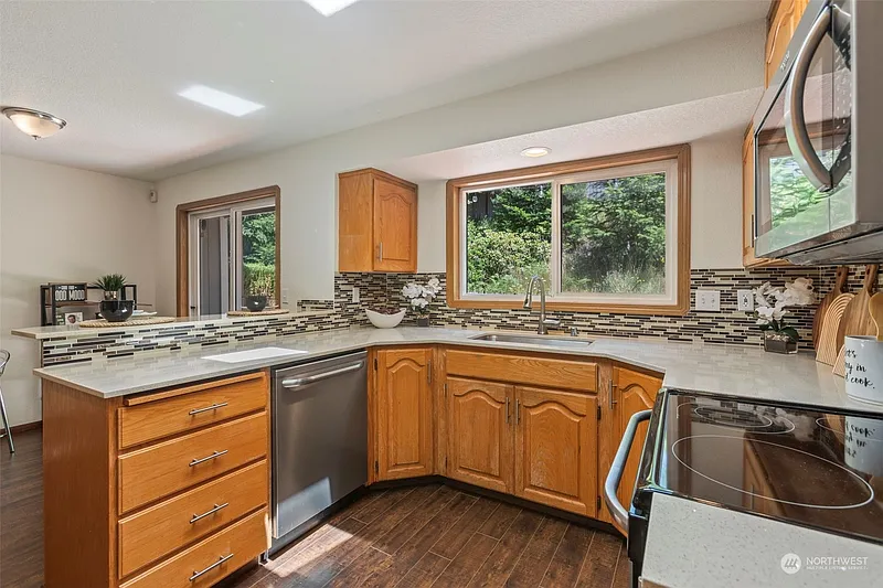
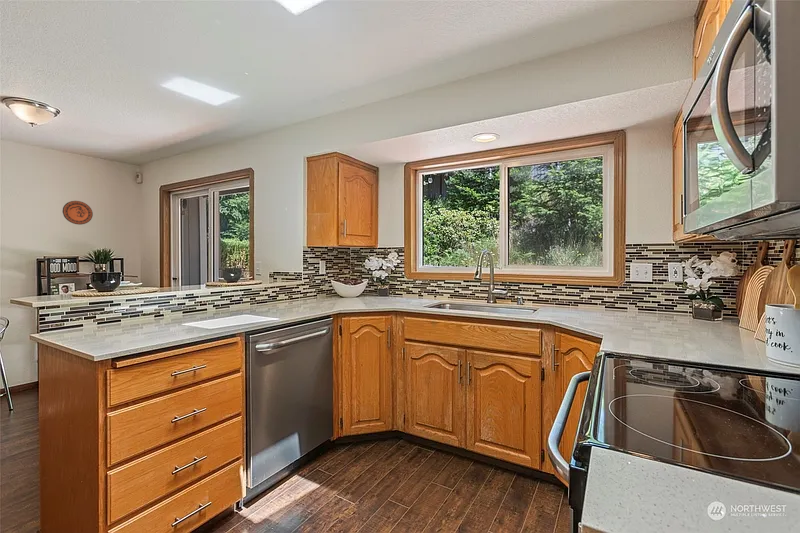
+ decorative plate [62,200,94,226]
